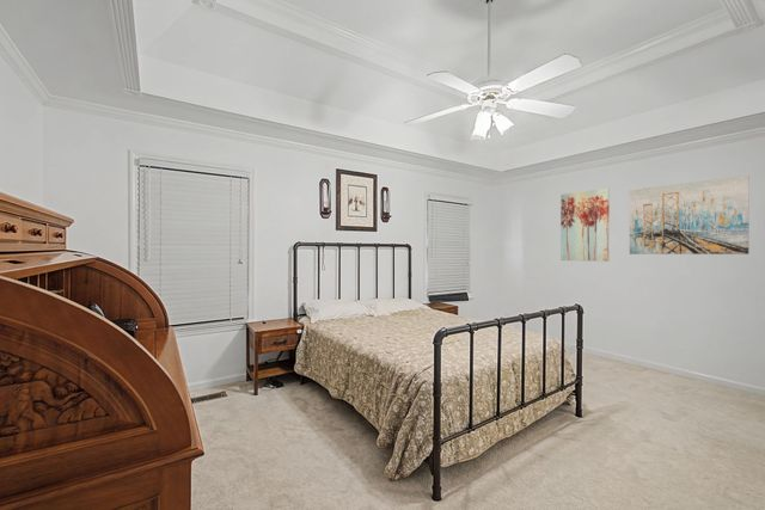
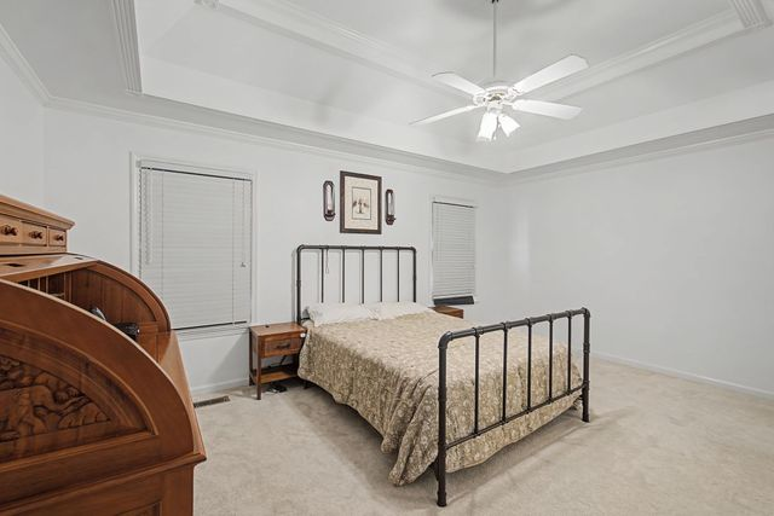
- wall art [629,174,751,256]
- wall art [559,188,611,263]
